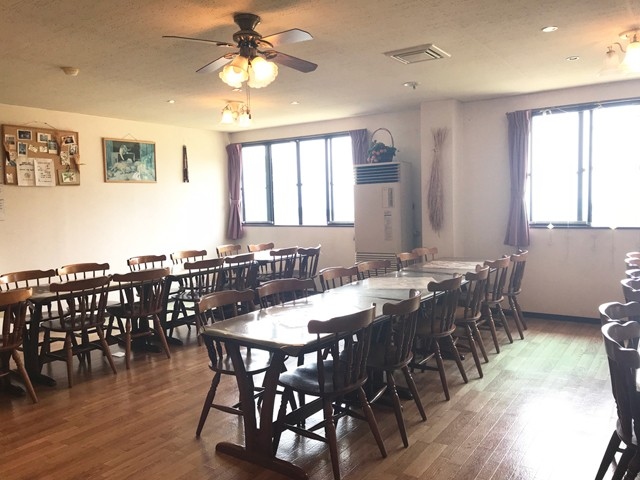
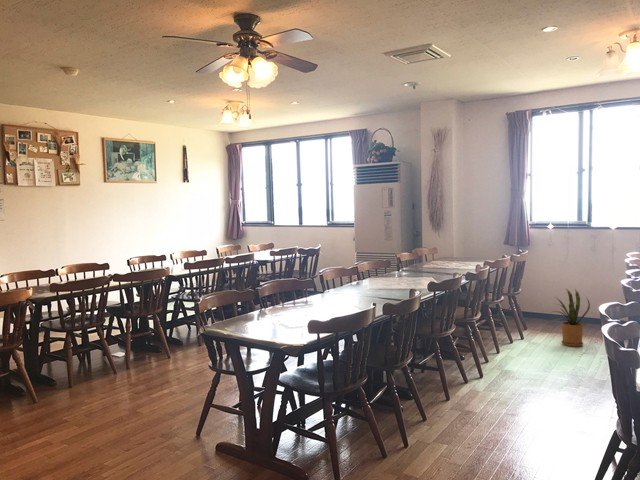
+ house plant [550,288,591,348]
